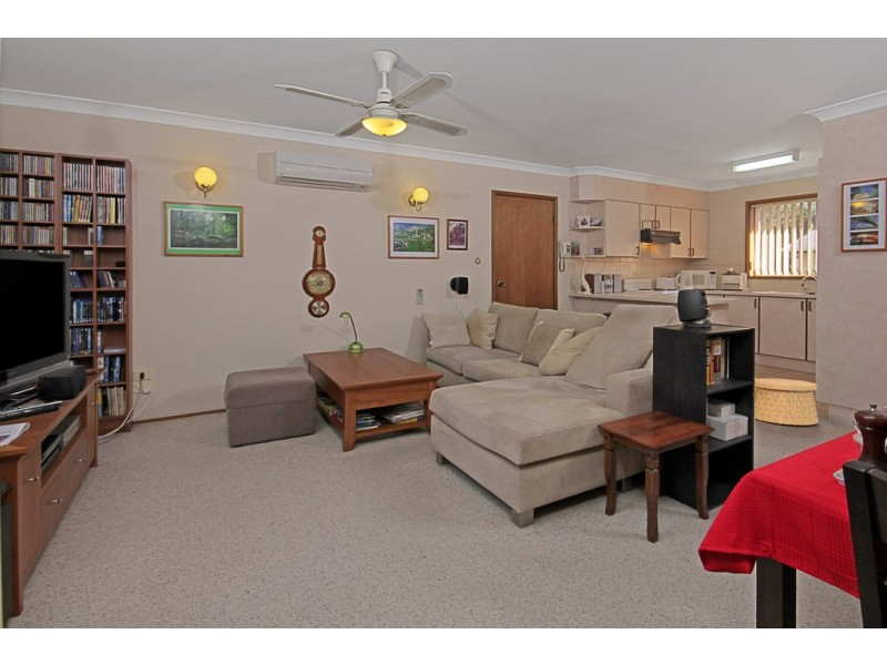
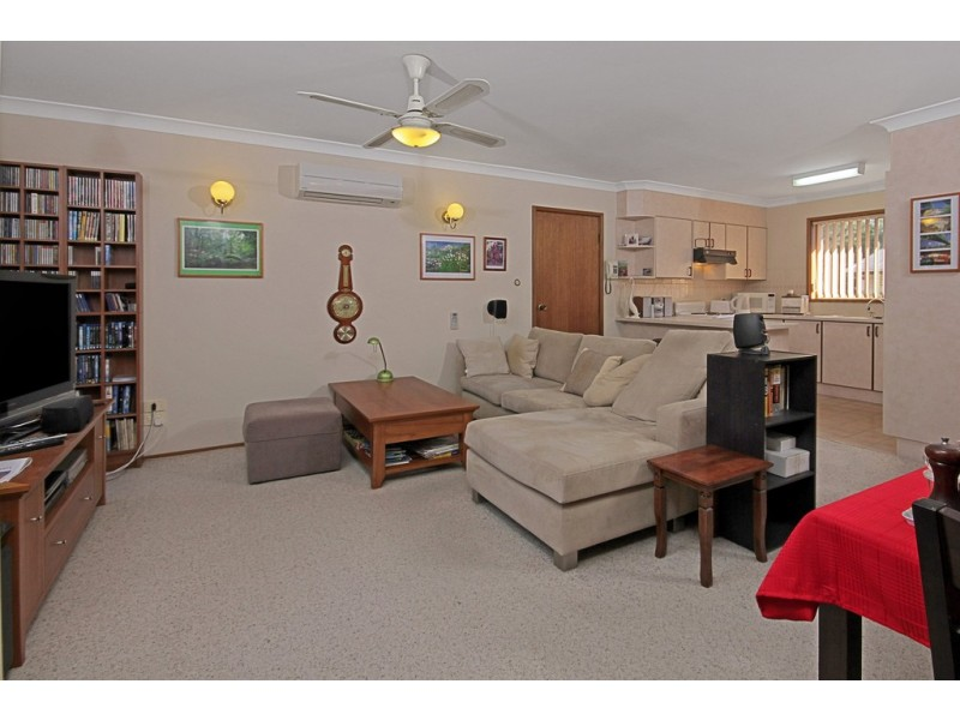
- basket [754,377,819,427]
